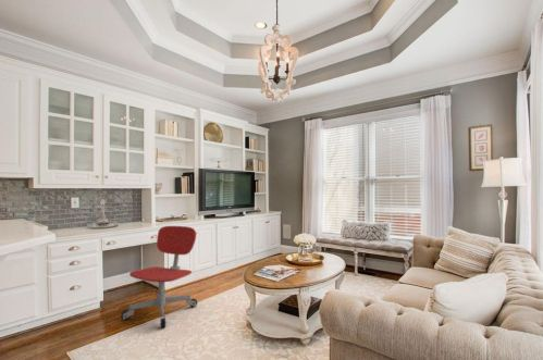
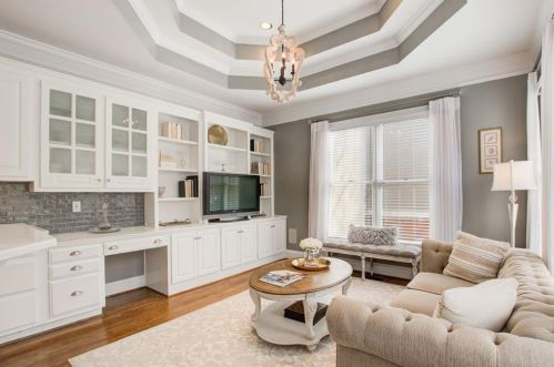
- office chair [120,225,198,330]
